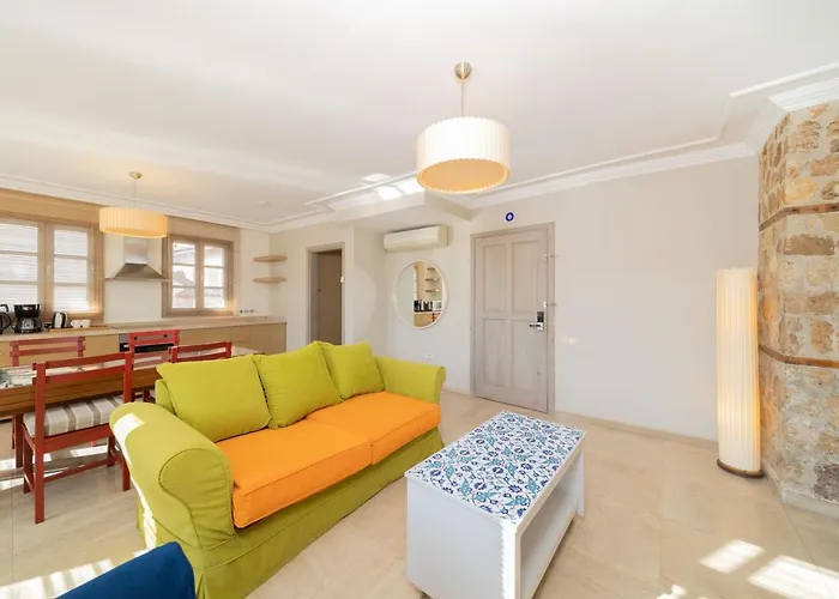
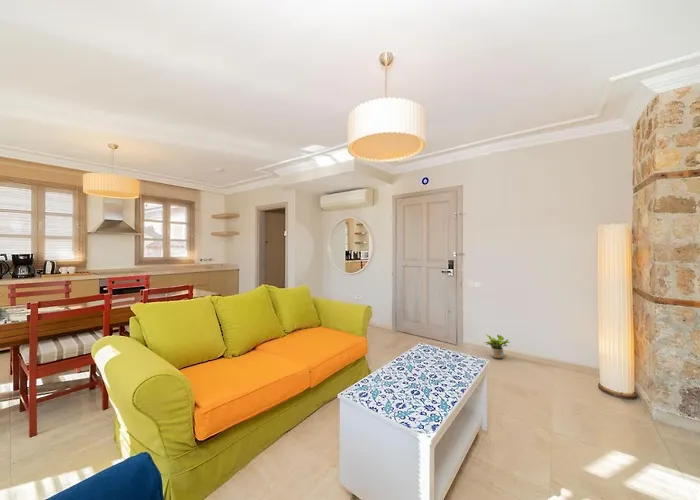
+ potted plant [483,333,511,359]
